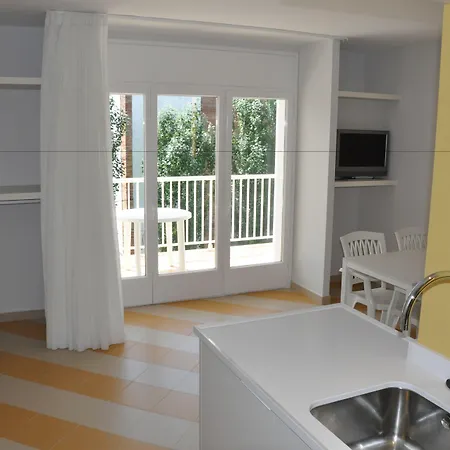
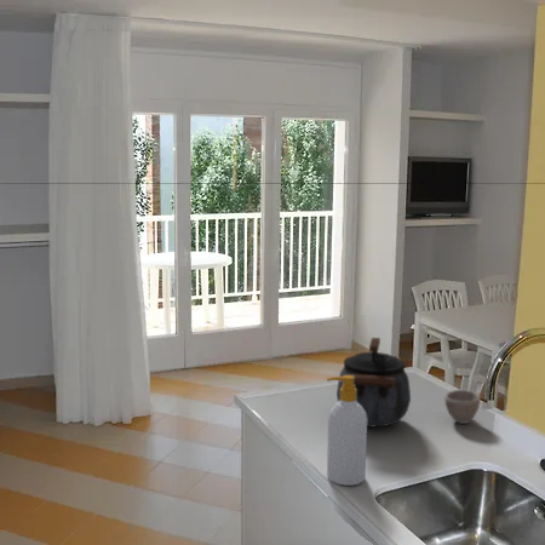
+ kettle [335,337,412,428]
+ cup [443,388,482,425]
+ soap bottle [326,375,368,487]
